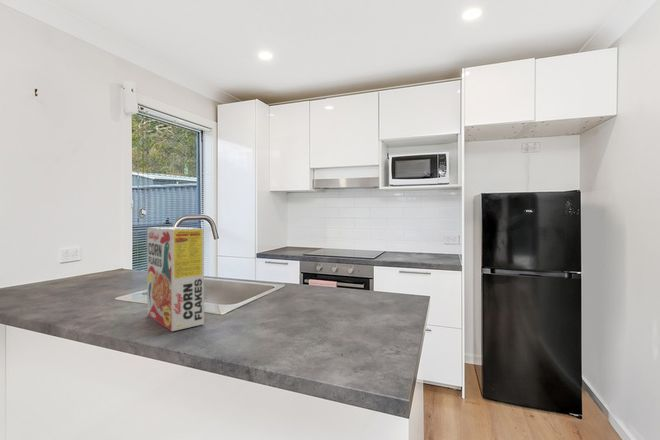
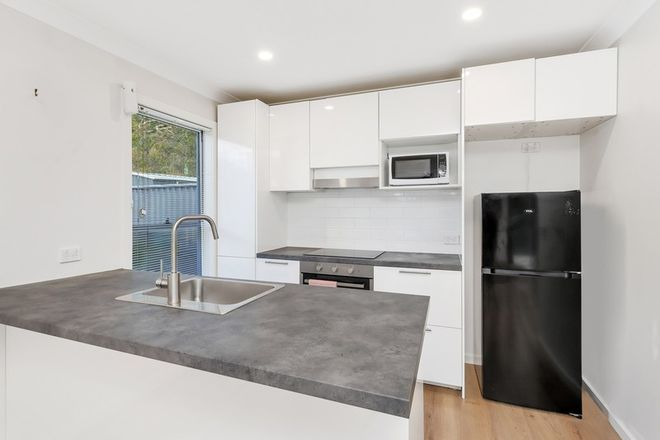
- cereal box [146,226,205,332]
